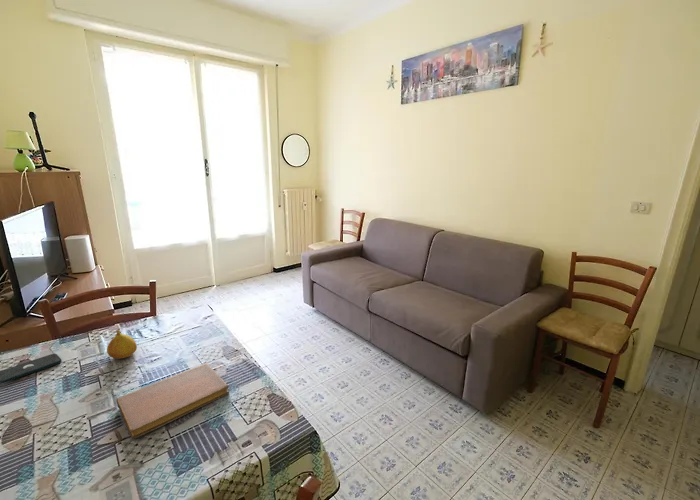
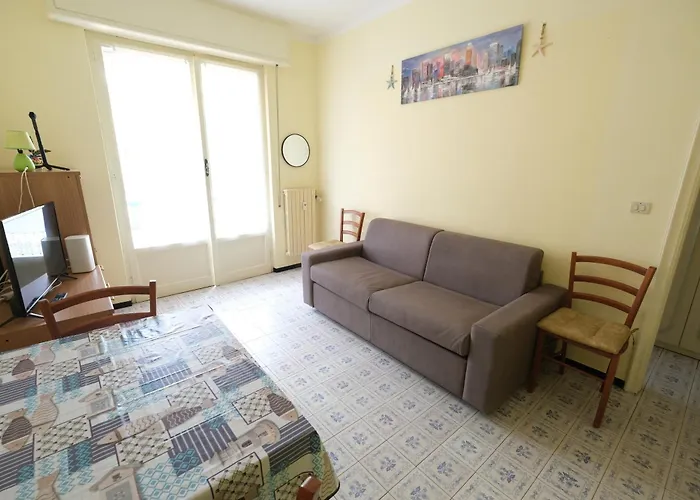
- fruit [106,329,138,360]
- notebook [116,362,230,440]
- smartphone [0,353,62,385]
